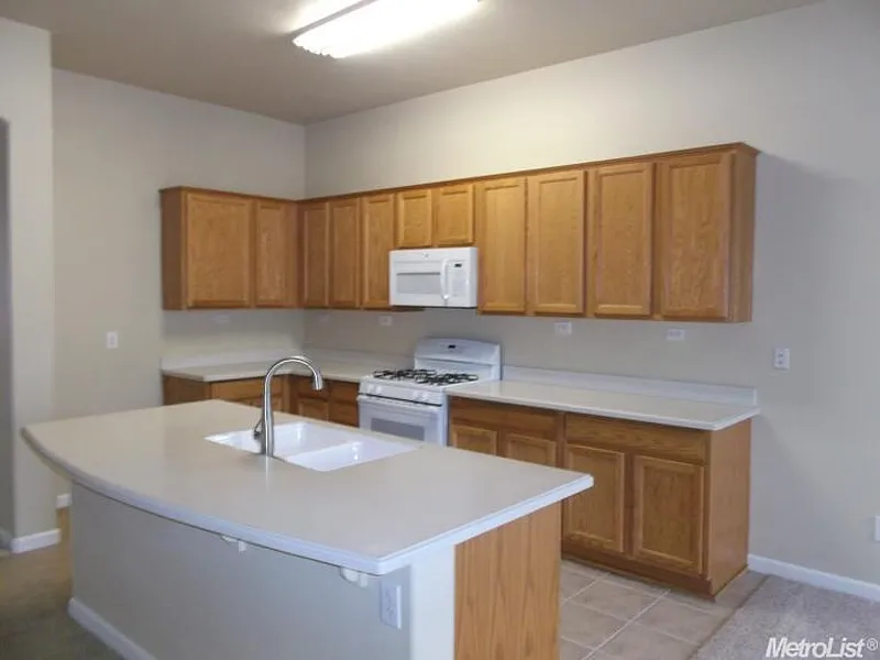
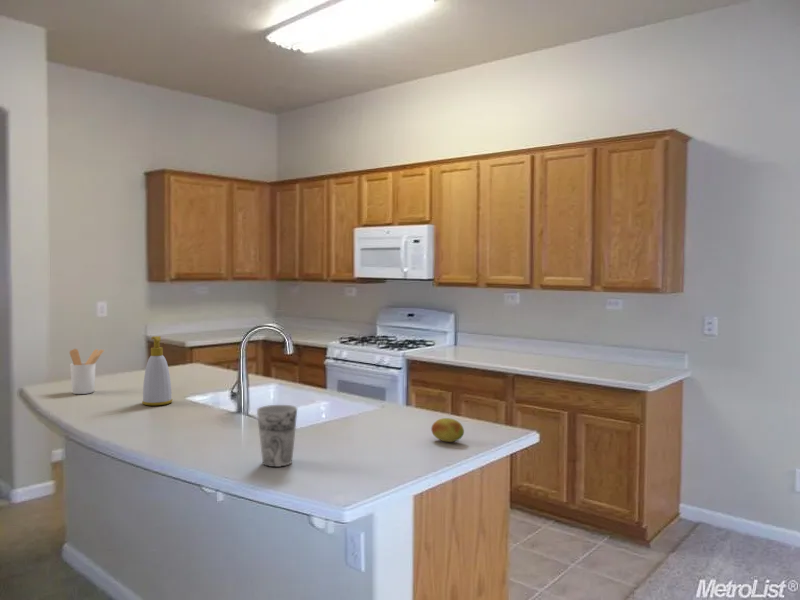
+ cup [256,404,298,468]
+ utensil holder [69,348,105,395]
+ soap bottle [141,335,173,407]
+ fruit [430,417,465,443]
